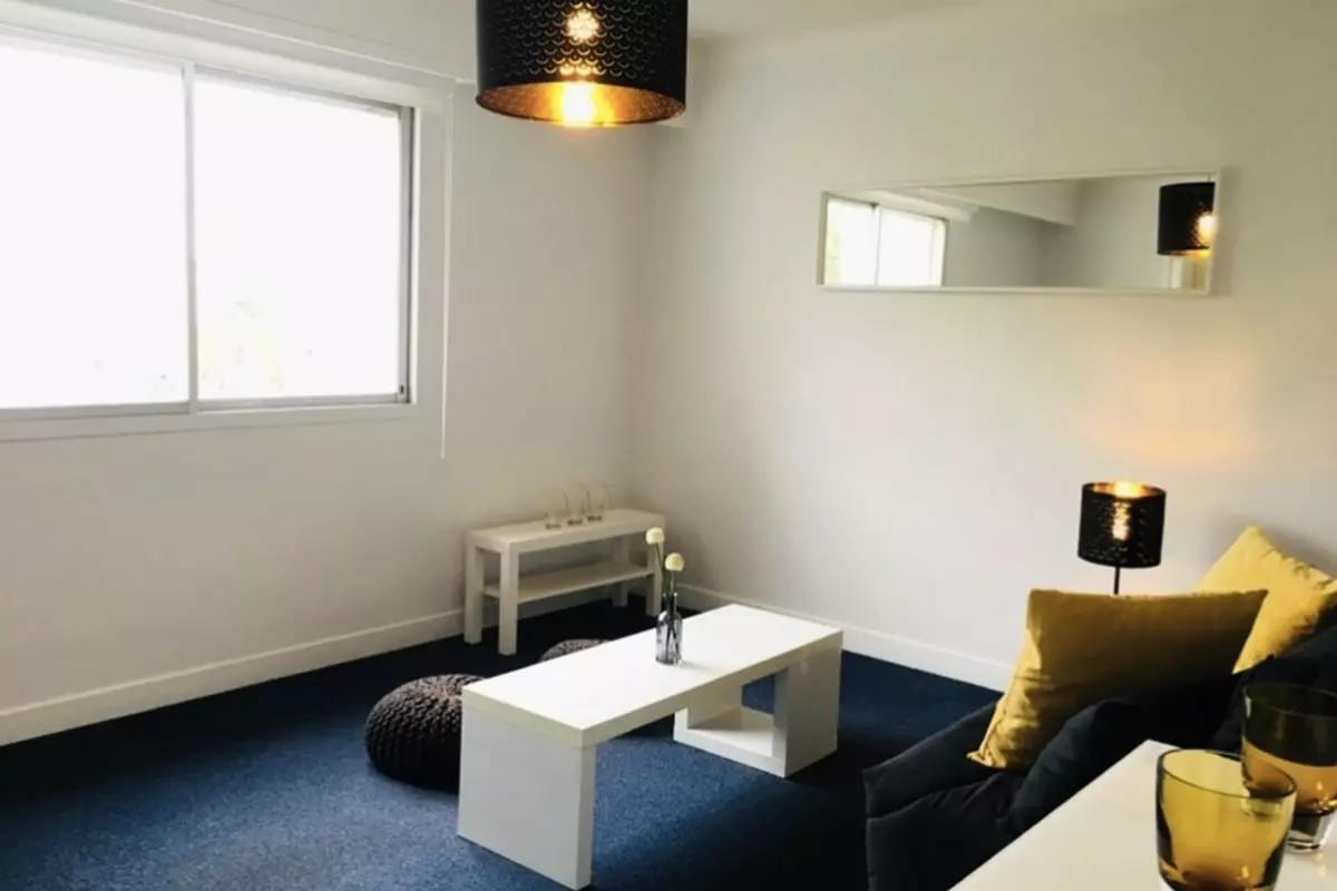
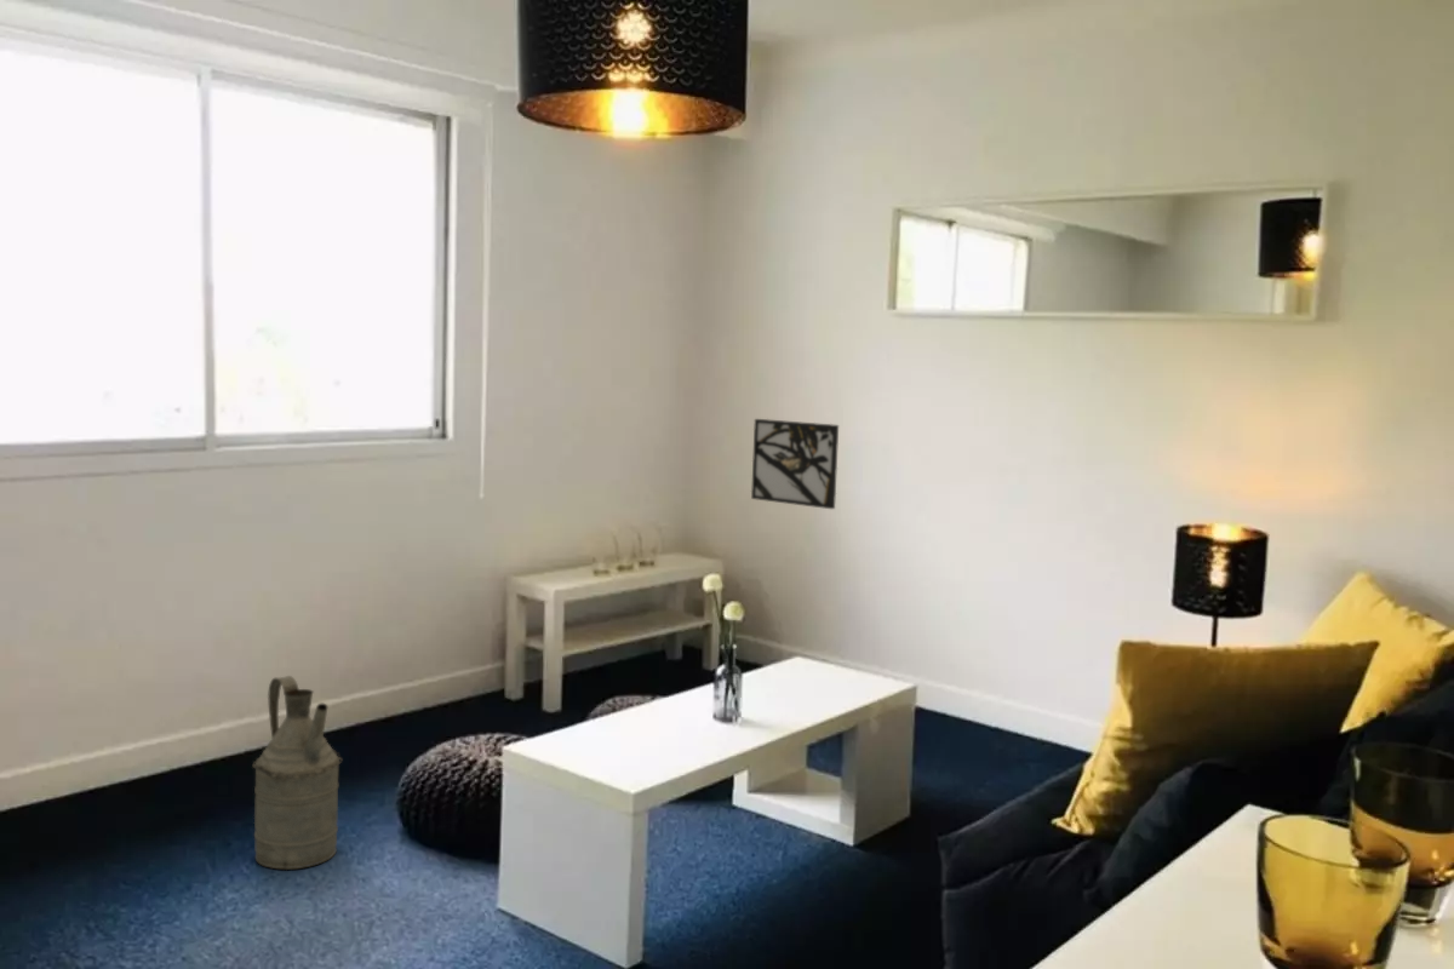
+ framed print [750,418,840,510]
+ watering can [251,675,343,871]
